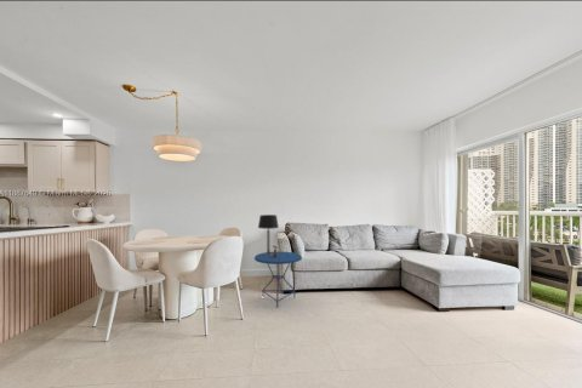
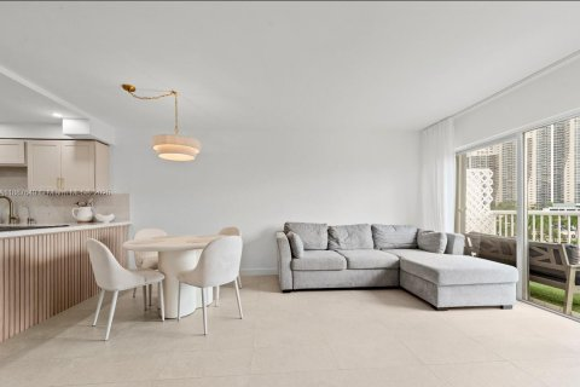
- side table [253,245,303,309]
- table lamp [257,213,280,256]
